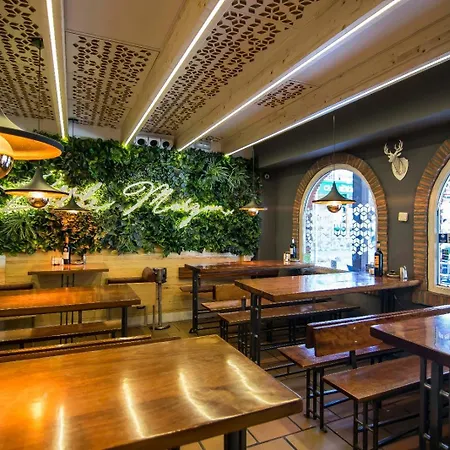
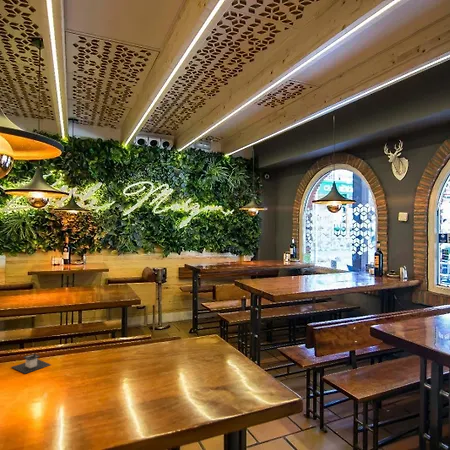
+ architectural model [11,352,52,374]
